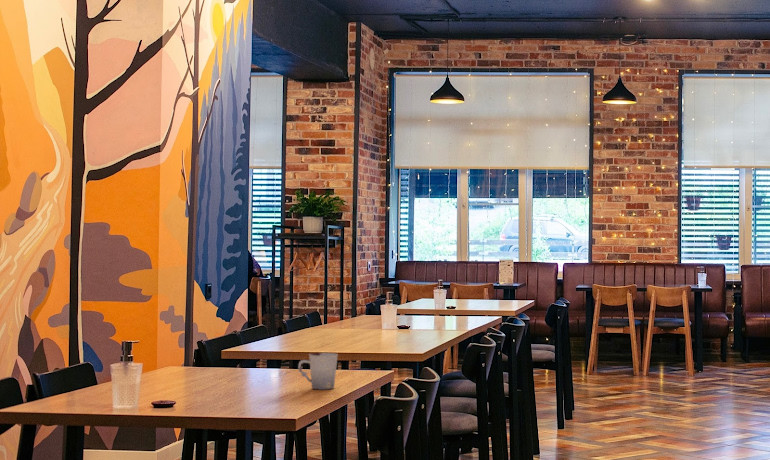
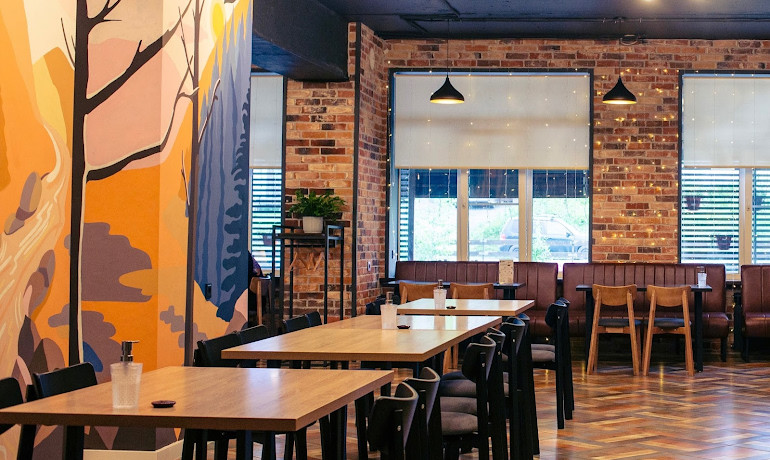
- cup [297,352,339,390]
